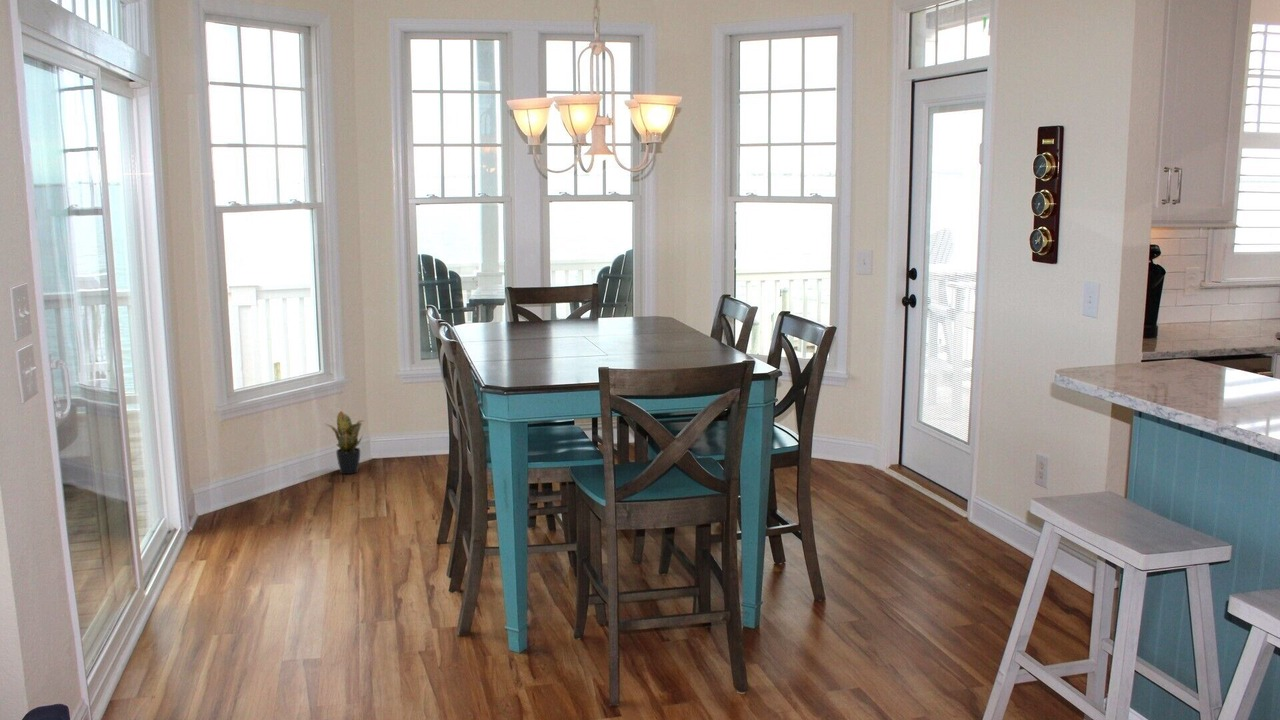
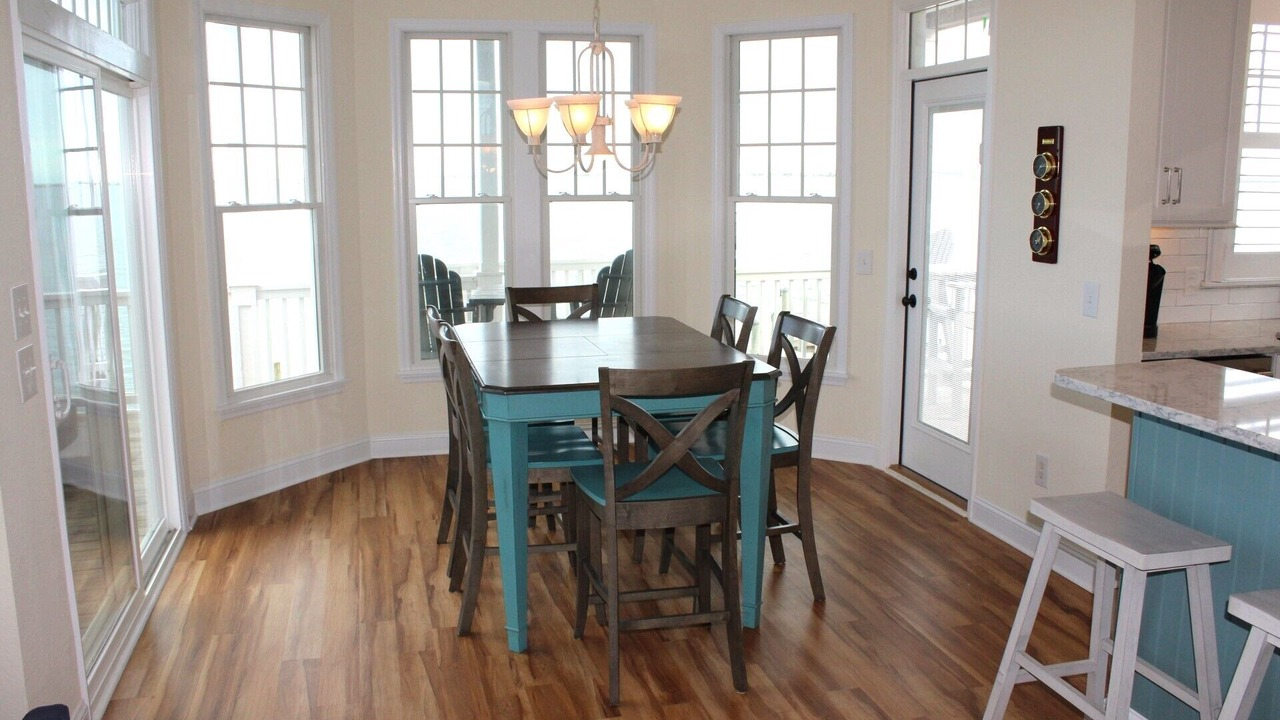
- potted plant [325,410,368,475]
